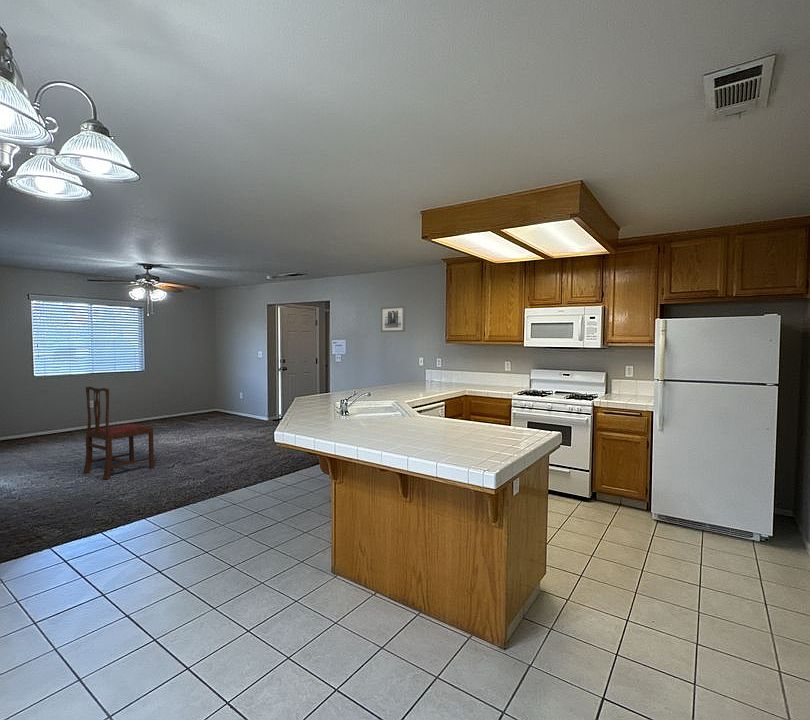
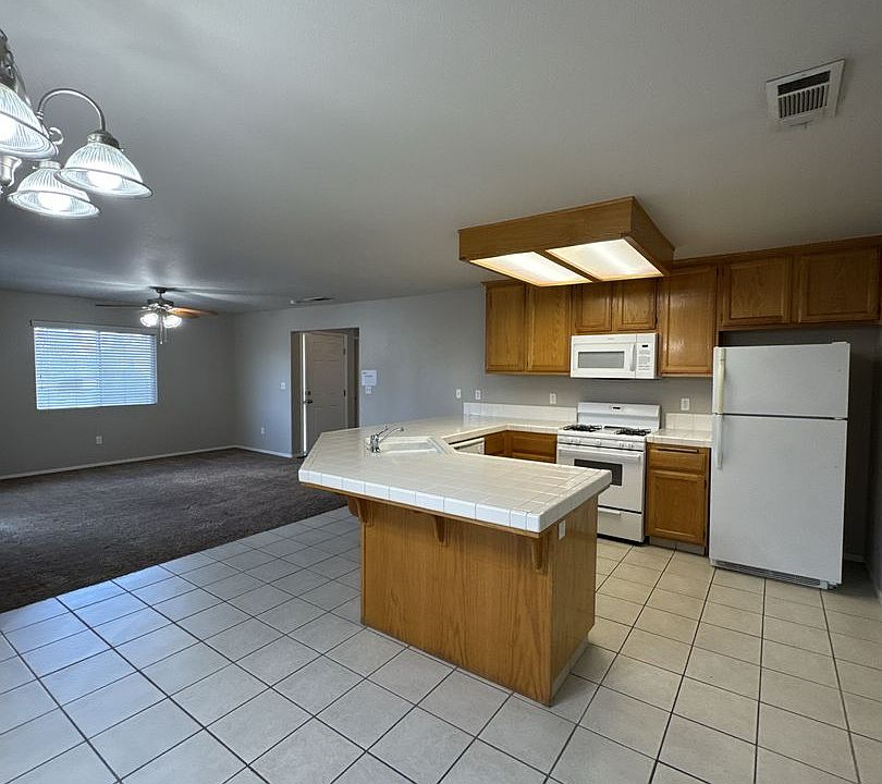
- dining chair [82,386,155,480]
- wall art [380,305,406,333]
